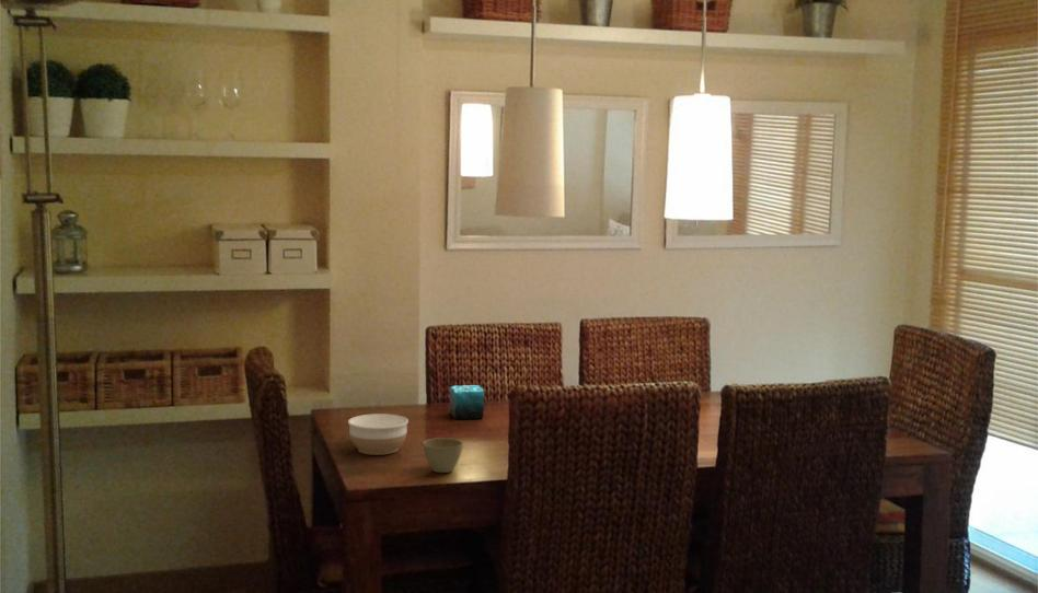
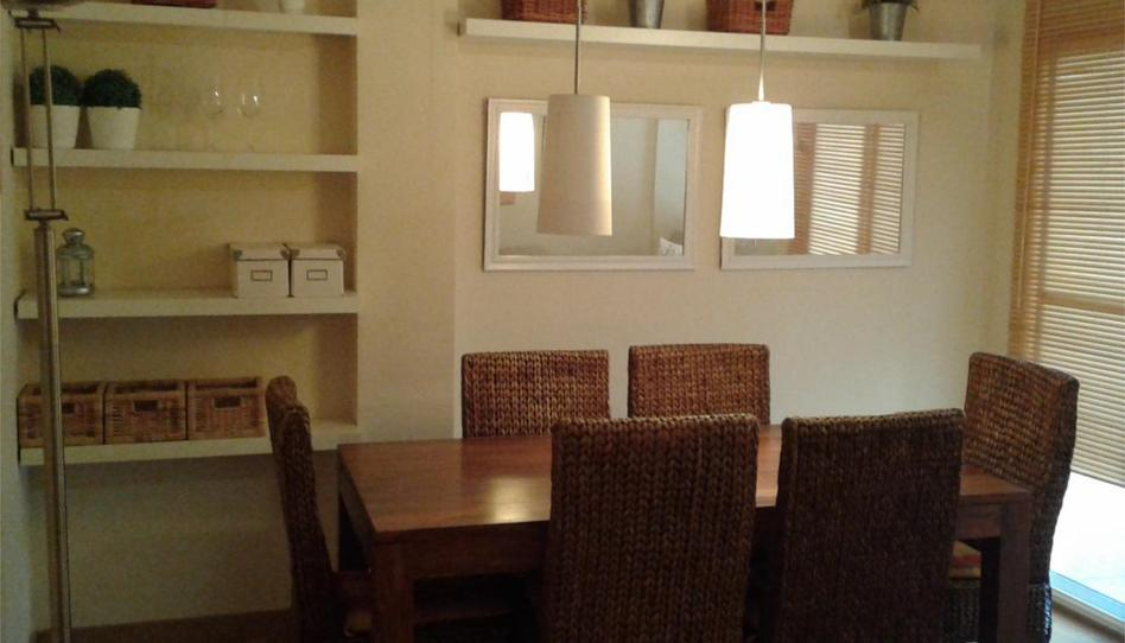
- bowl [347,412,410,456]
- candle [449,382,485,420]
- flower pot [423,437,464,474]
